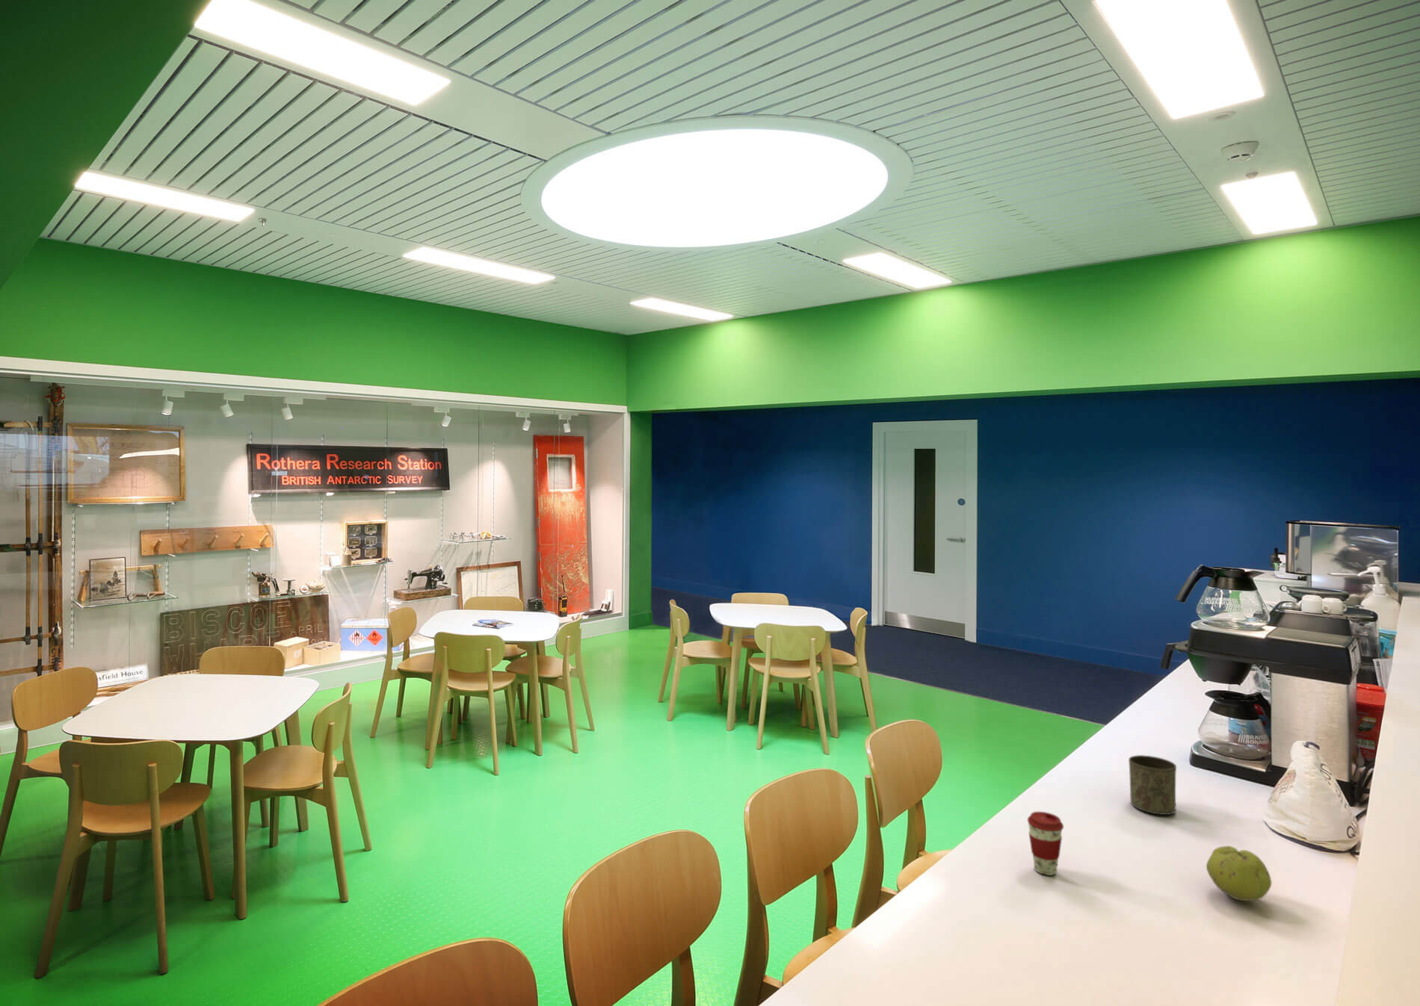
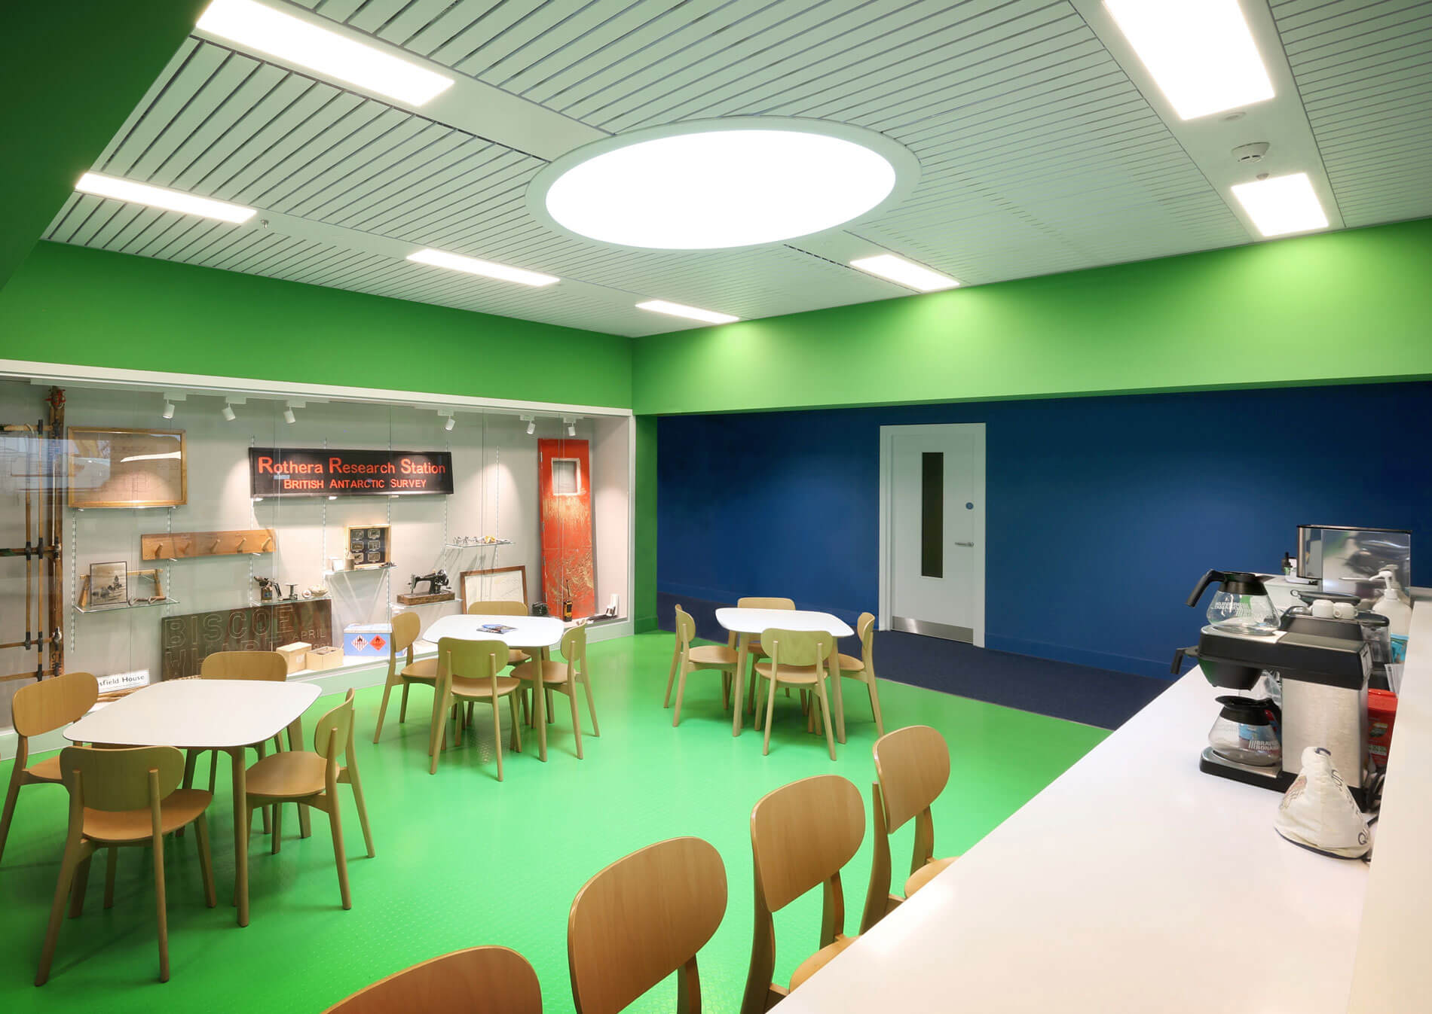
- coffee cup [1027,811,1064,876]
- fruit [1205,846,1272,901]
- cup [1128,754,1177,815]
